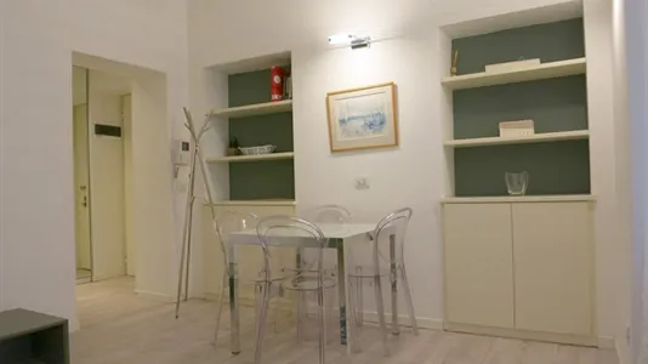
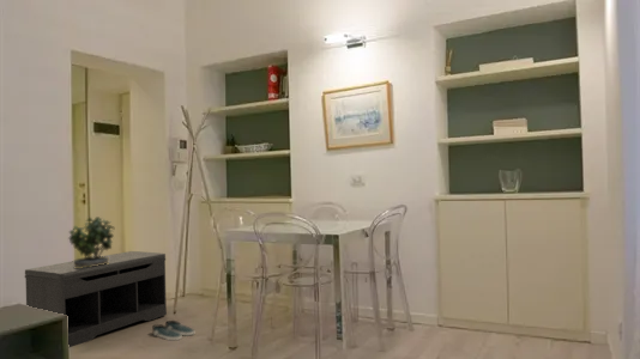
+ shoe [151,320,195,341]
+ bench [24,250,168,348]
+ potted plant [67,214,115,268]
